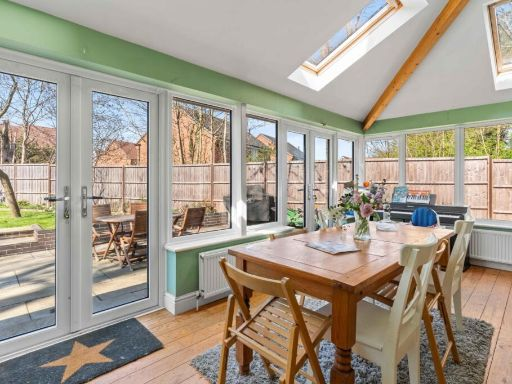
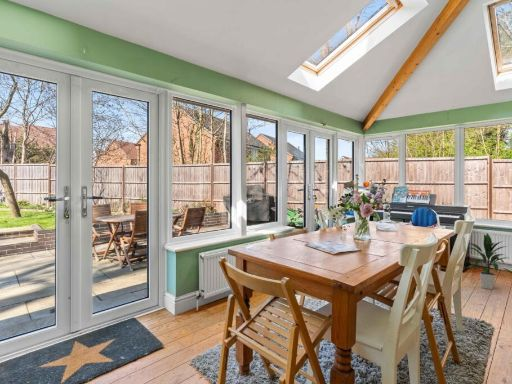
+ indoor plant [466,232,512,290]
